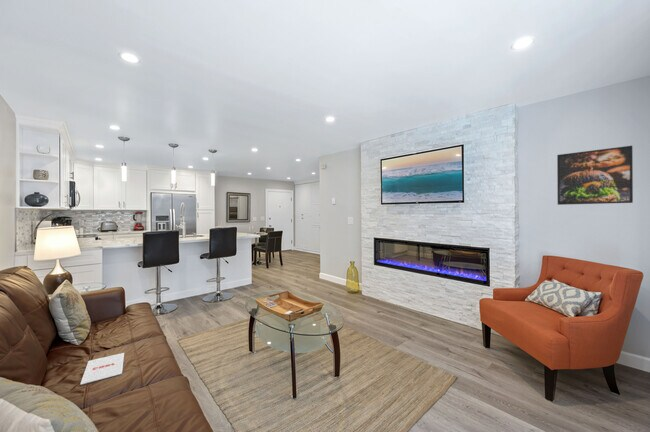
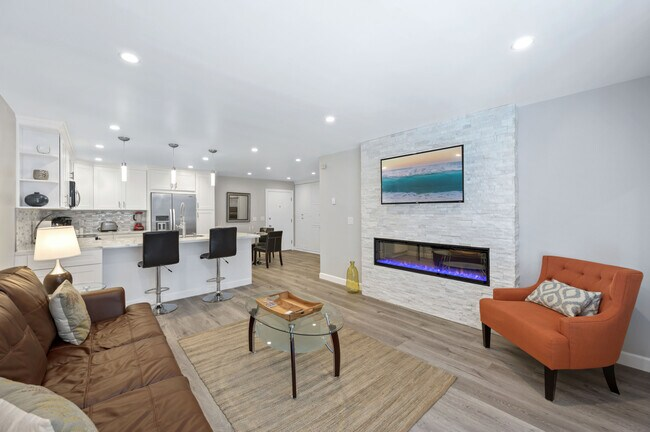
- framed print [556,145,634,206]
- magazine [79,352,125,386]
